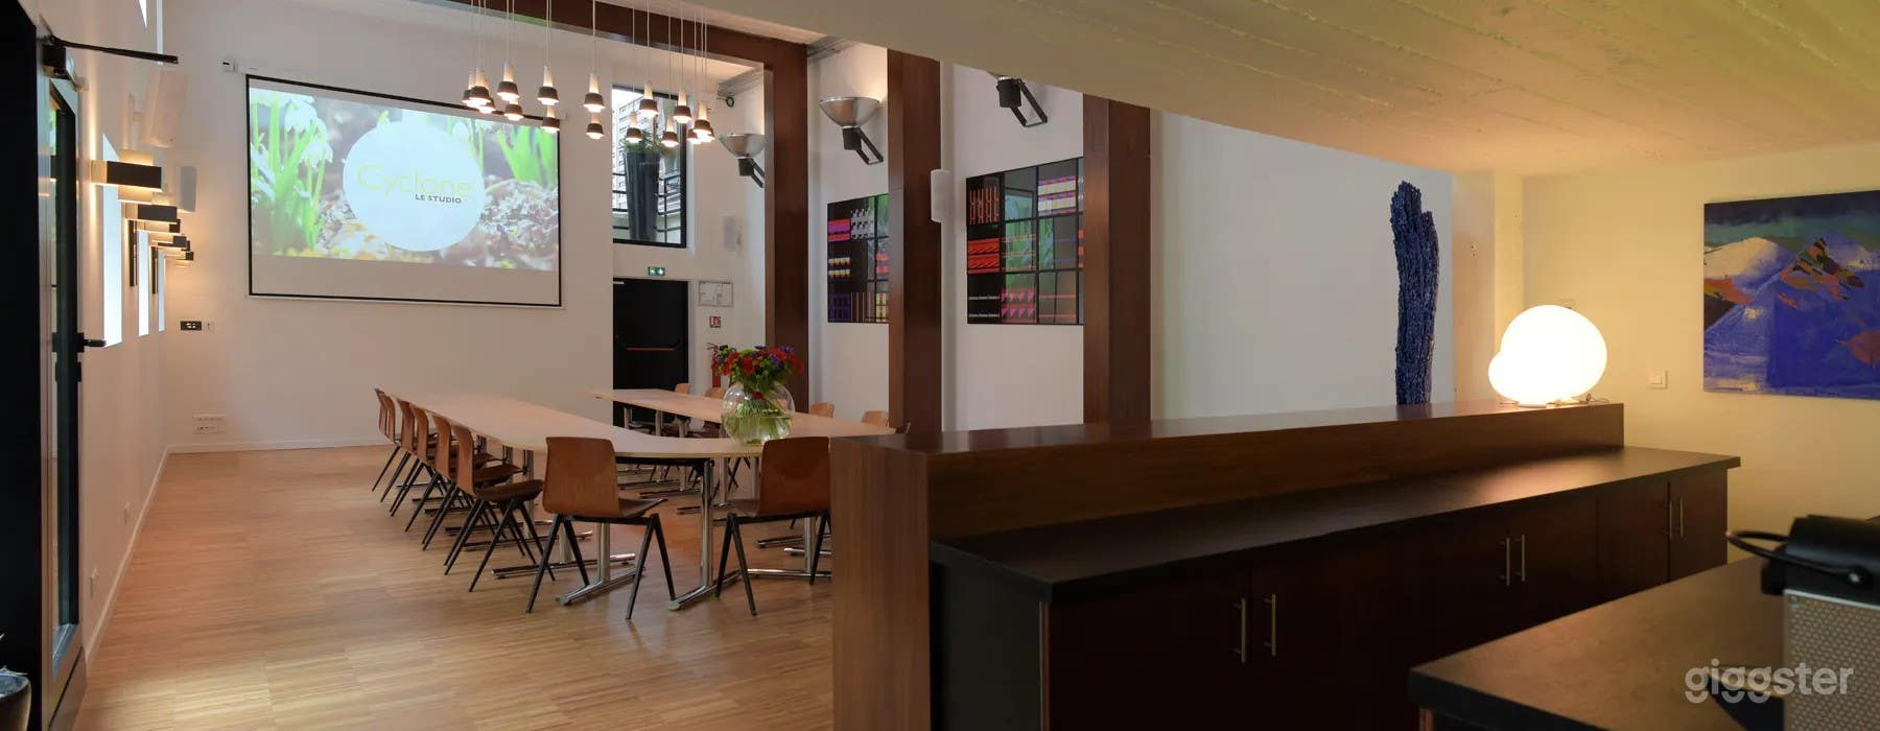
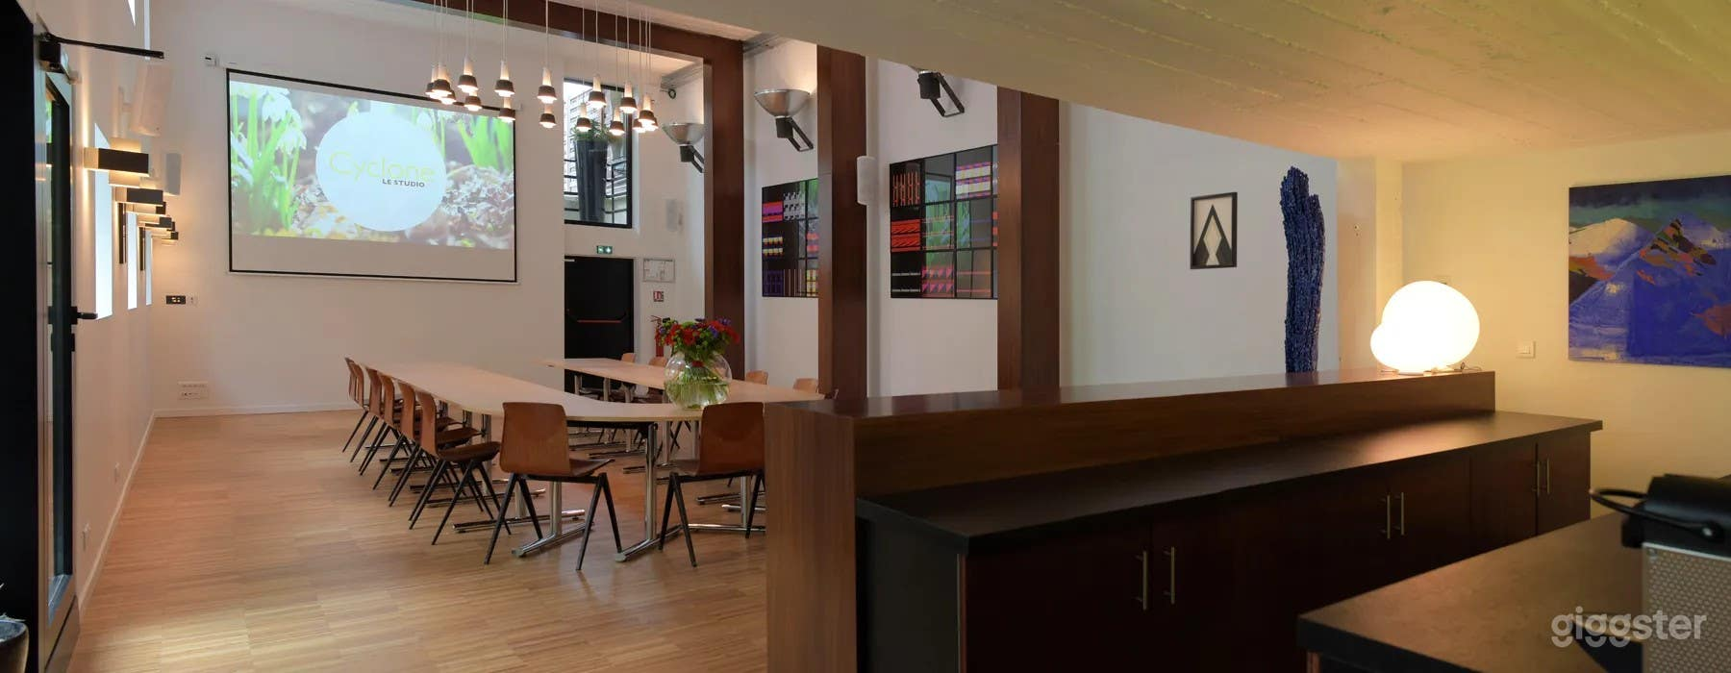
+ wall art [1189,191,1239,270]
